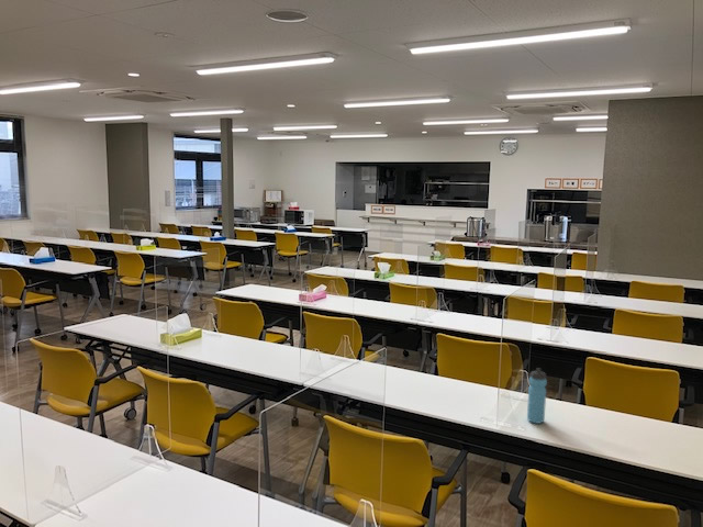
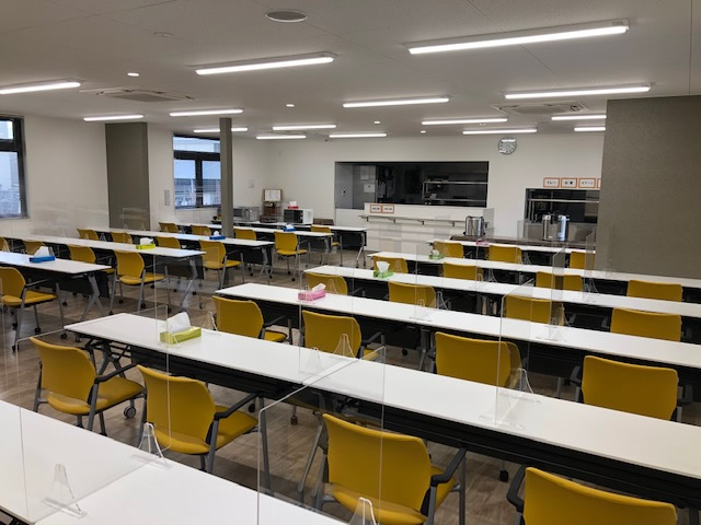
- water bottle [526,367,548,425]
